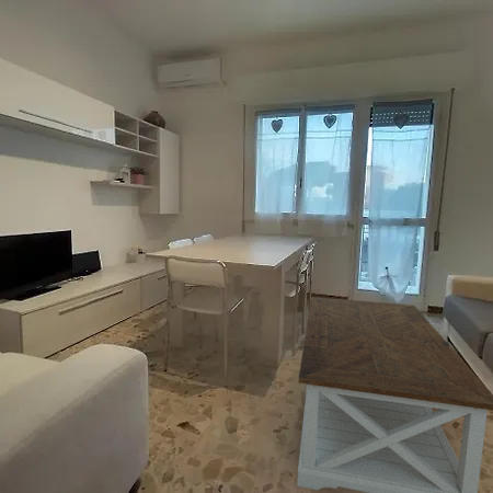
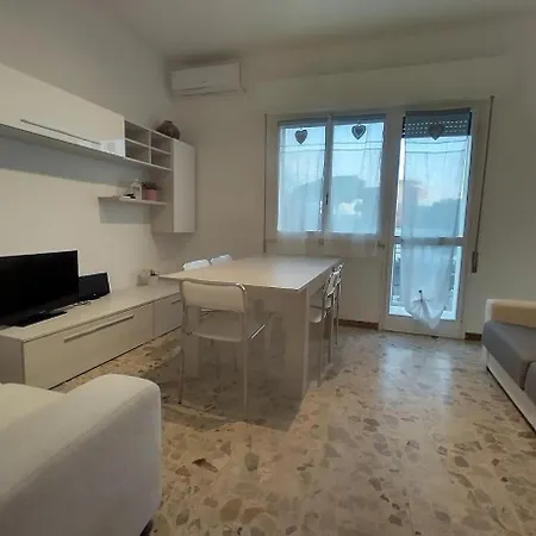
- coffee table [296,296,493,493]
